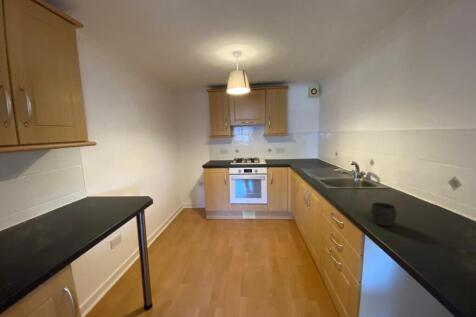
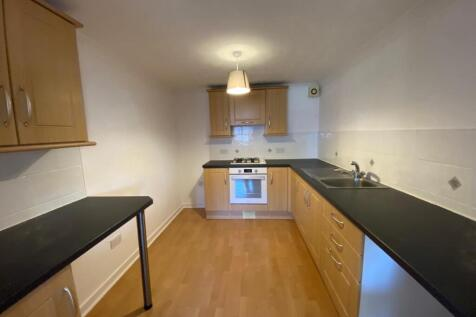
- mug [370,201,397,227]
